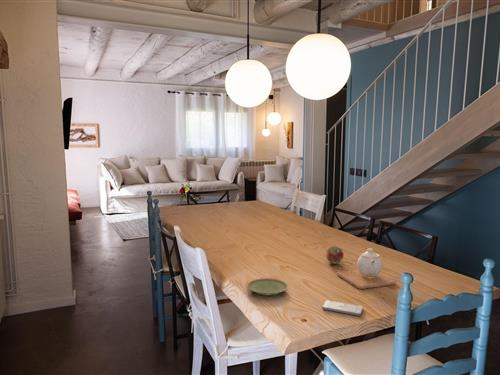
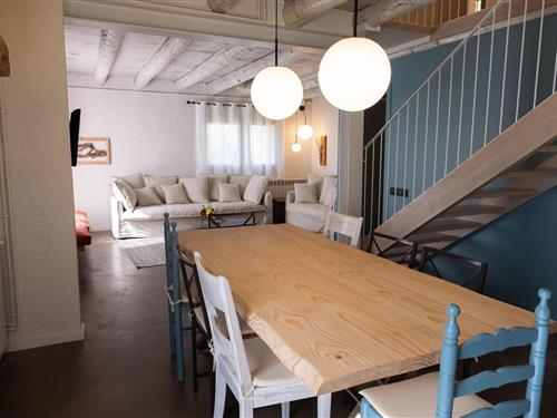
- fruit [325,245,345,265]
- teapot [336,247,397,290]
- smartphone [321,299,364,317]
- plate [246,277,289,296]
